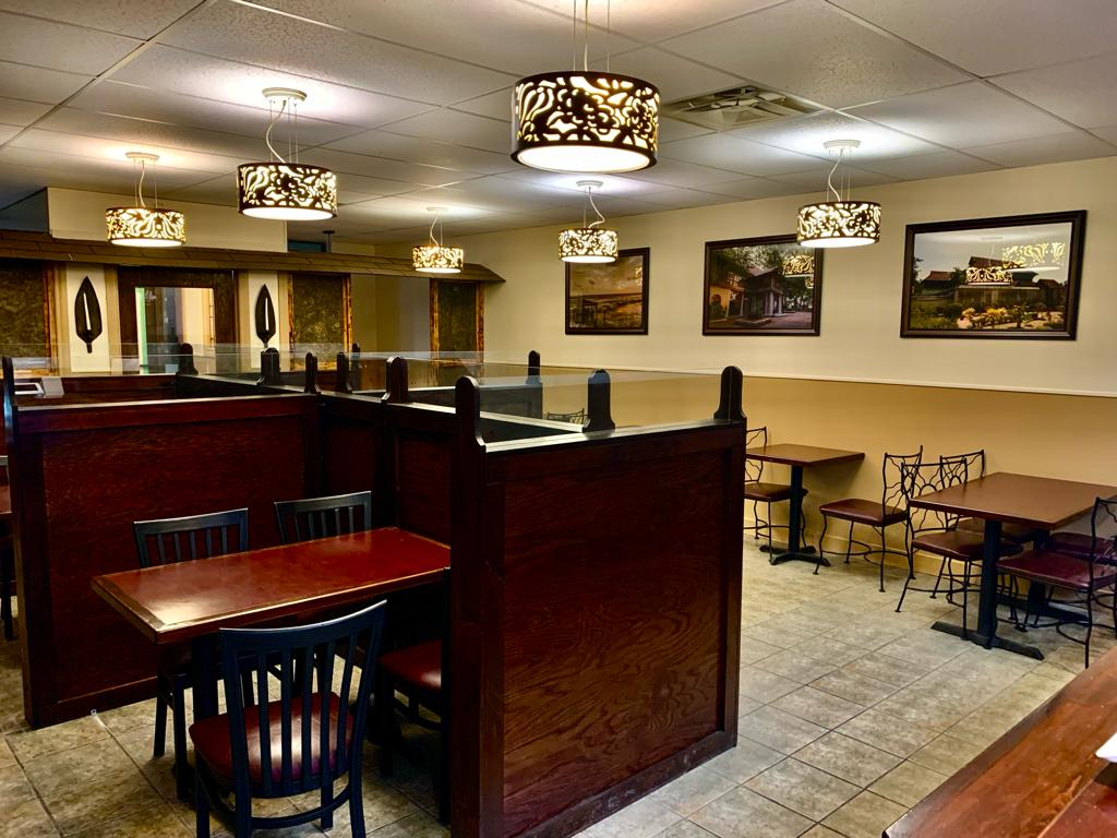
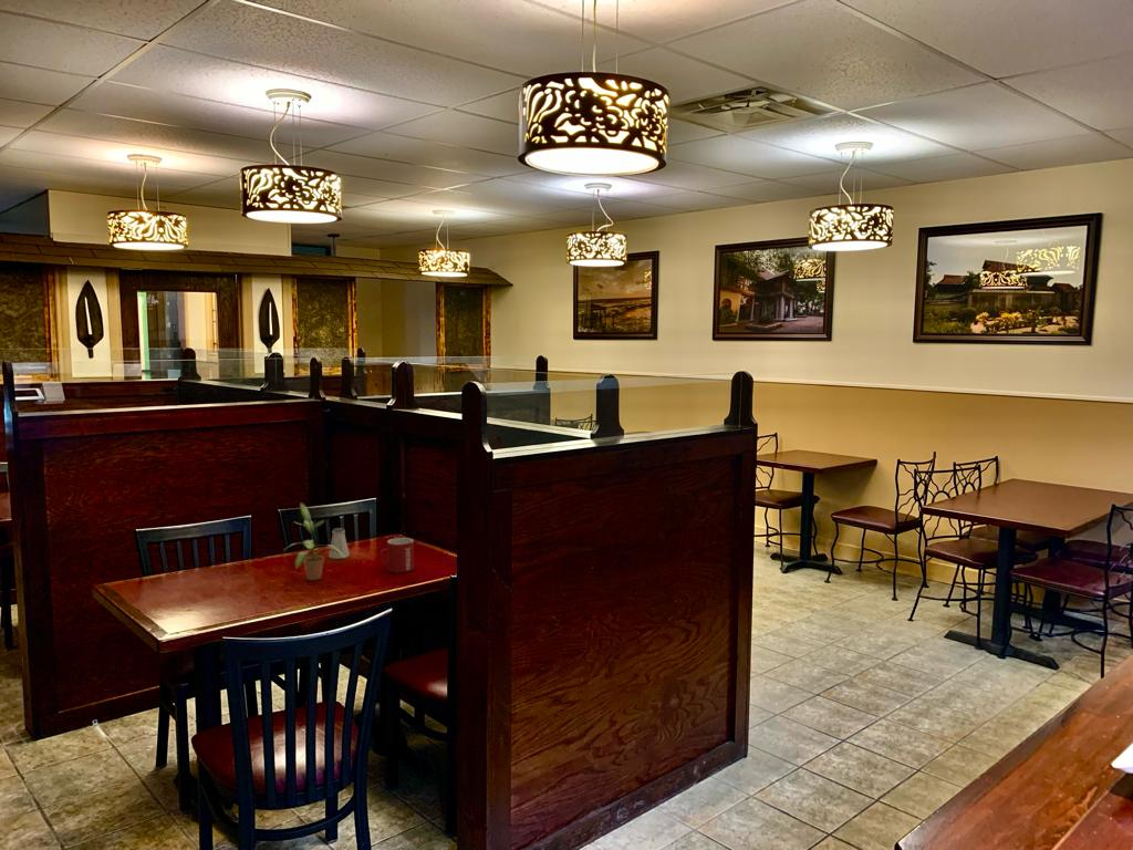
+ potted plant [282,502,346,581]
+ saltshaker [328,527,351,560]
+ mug [380,537,415,574]
